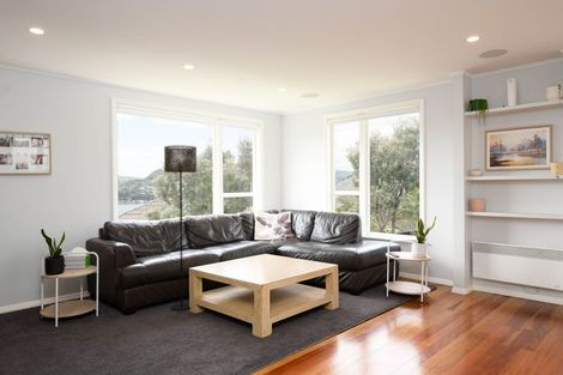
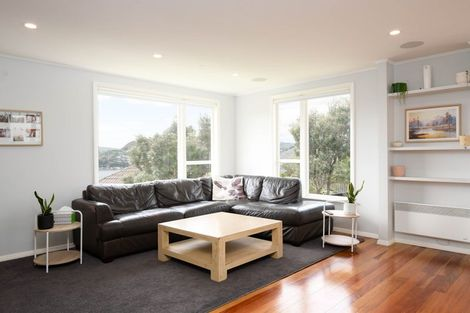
- floor lamp [163,144,198,312]
